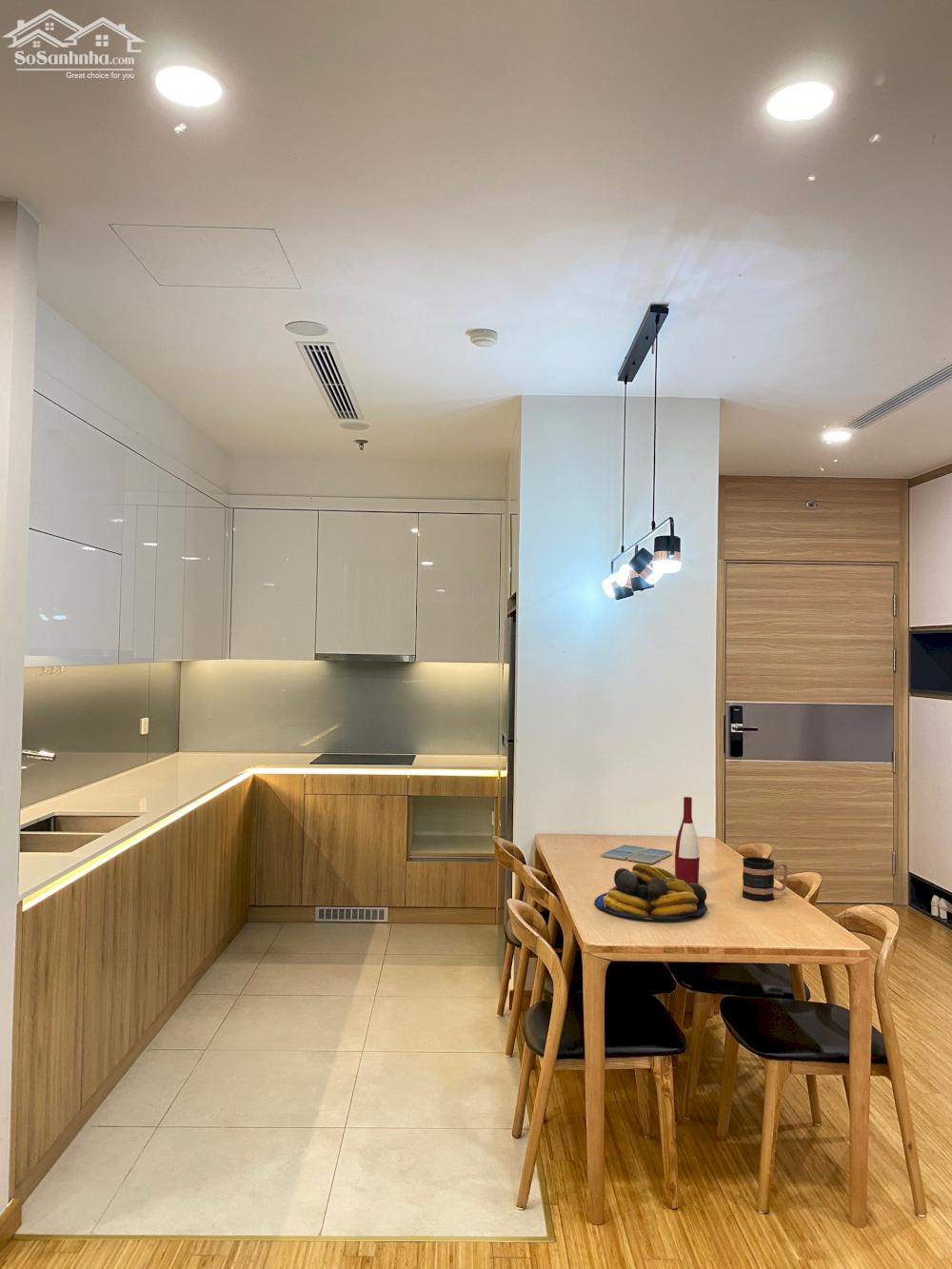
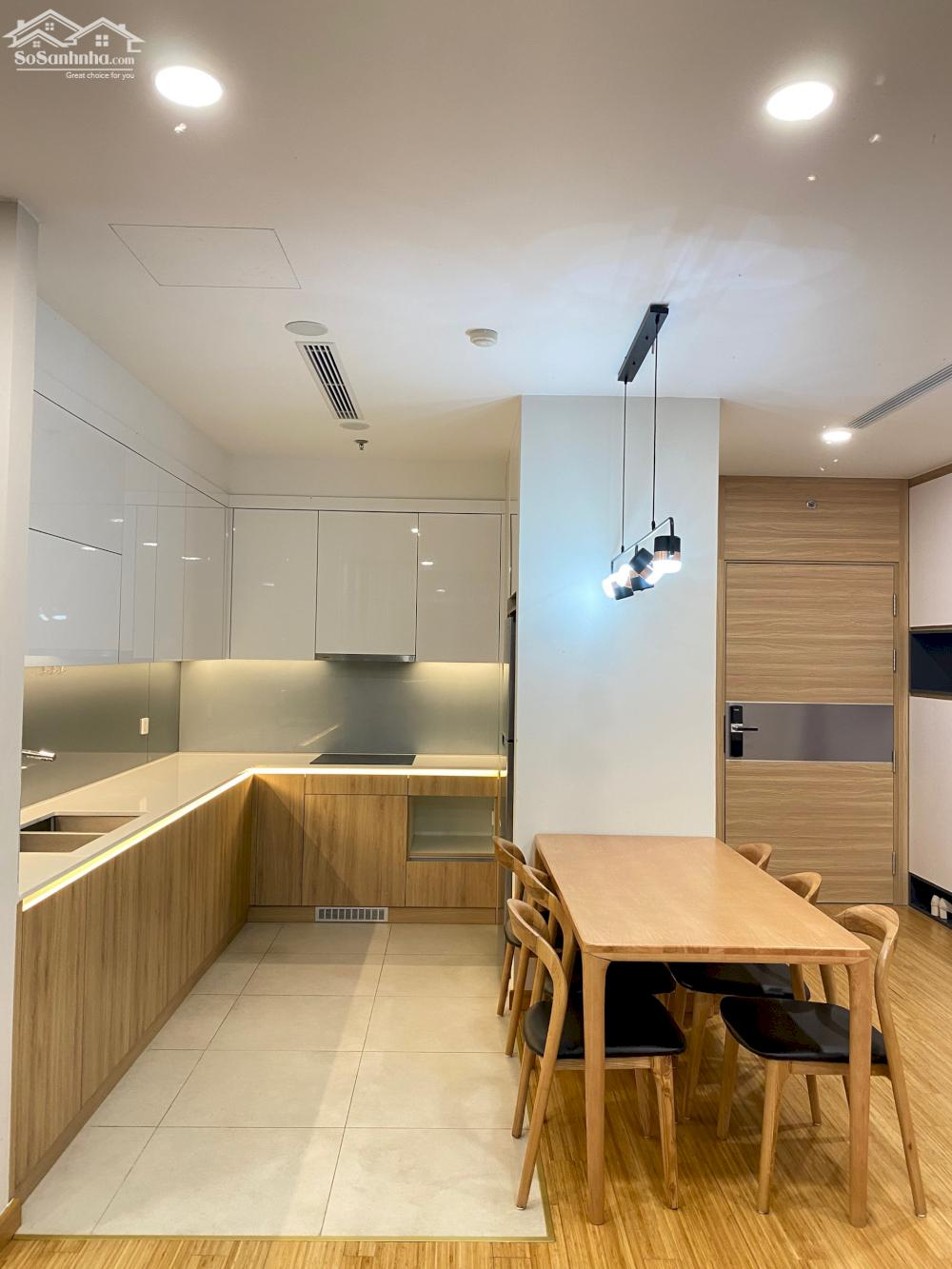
- mug [742,856,788,902]
- alcohol [674,796,701,884]
- fruit bowl [593,863,708,921]
- drink coaster [601,843,674,864]
